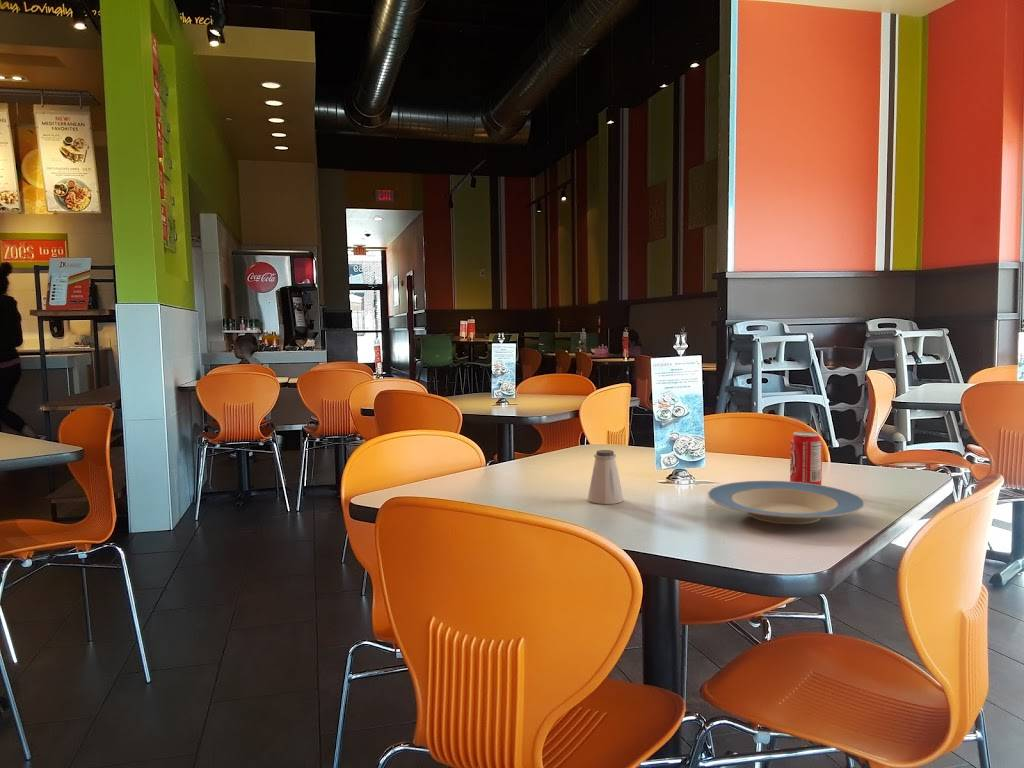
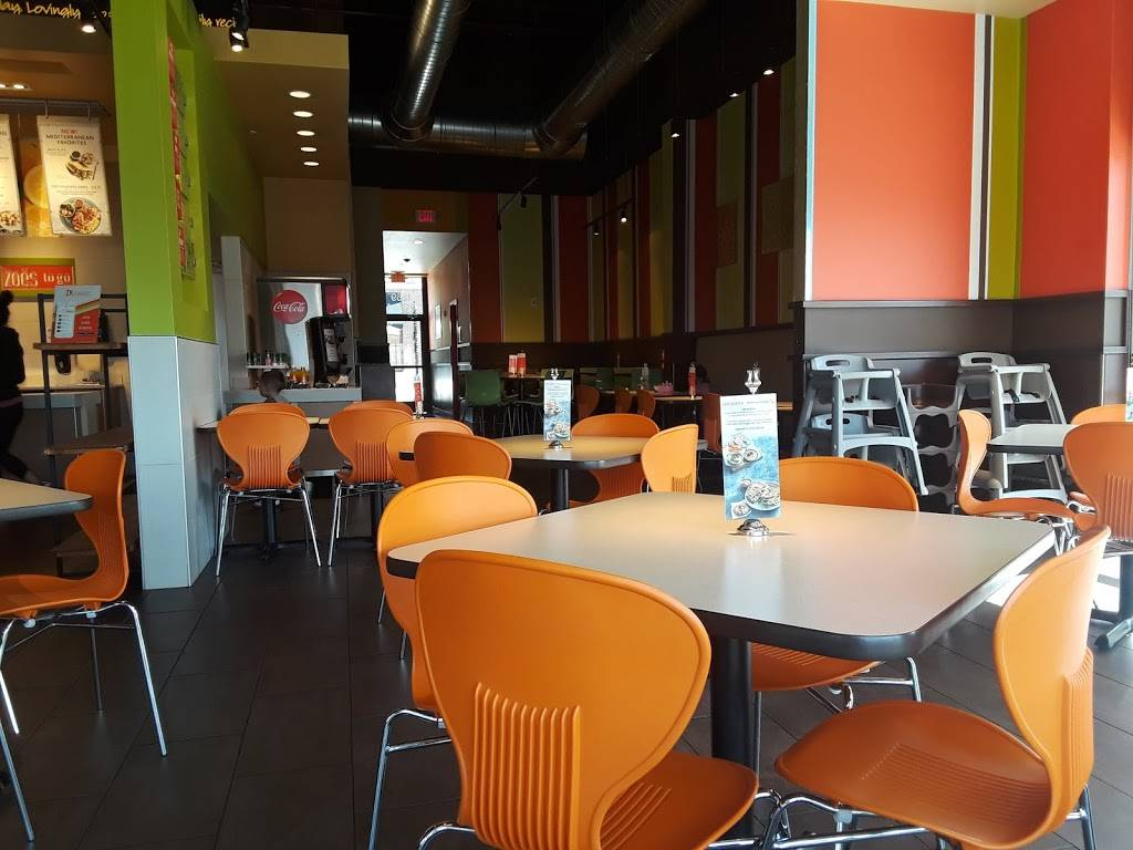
- plate [707,480,866,525]
- beverage can [789,431,823,485]
- saltshaker [587,449,625,505]
